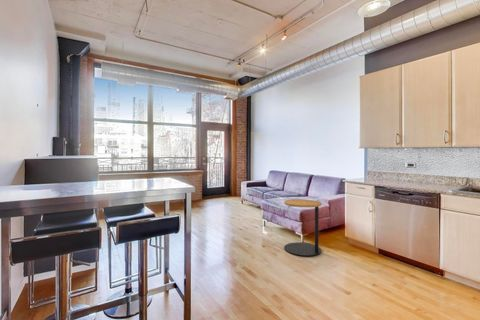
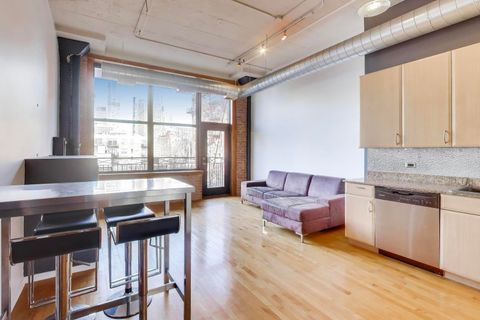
- side table [283,198,323,257]
